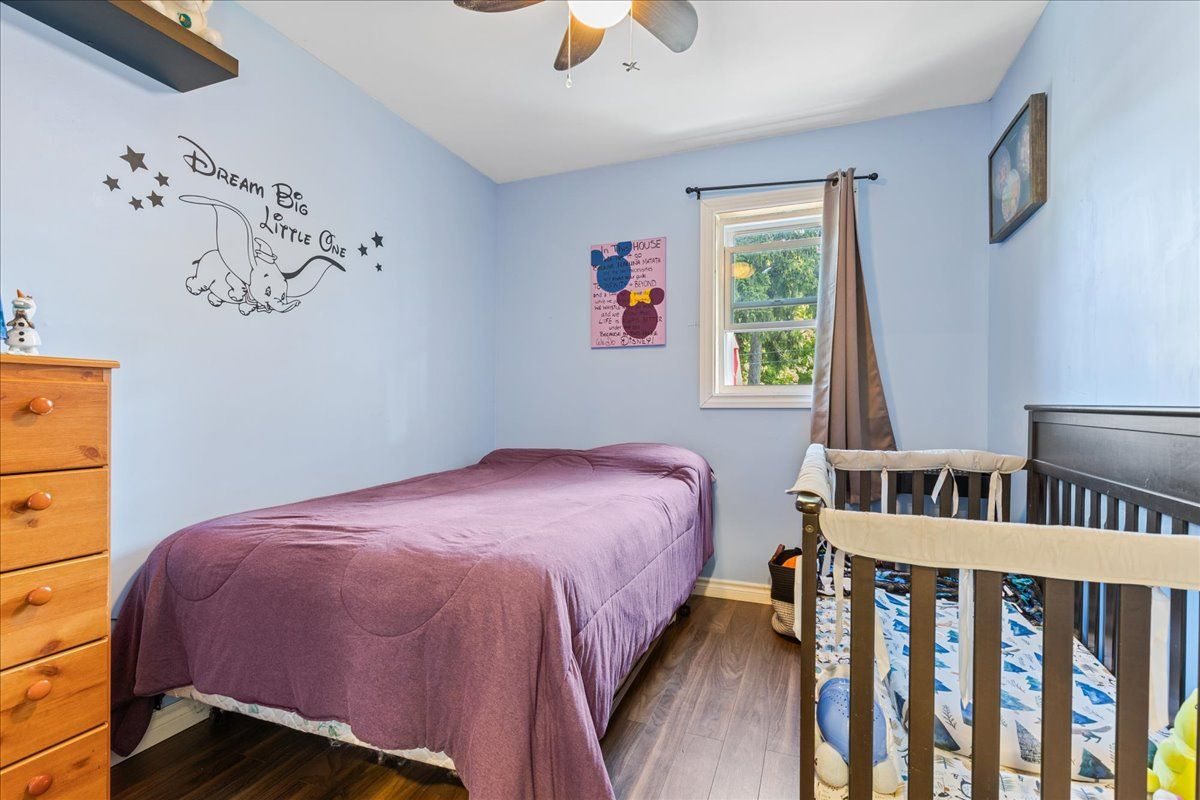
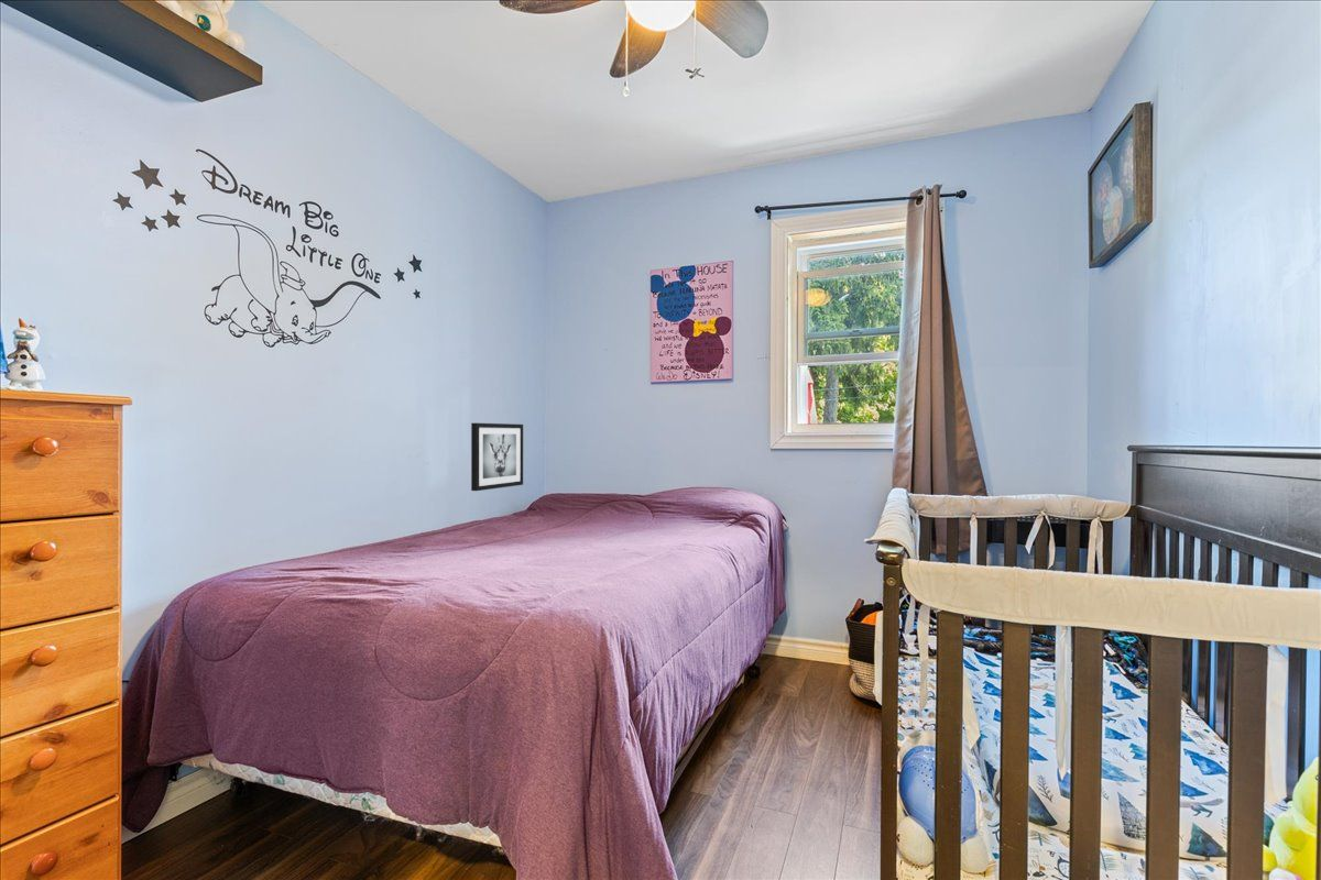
+ wall art [470,422,524,492]
